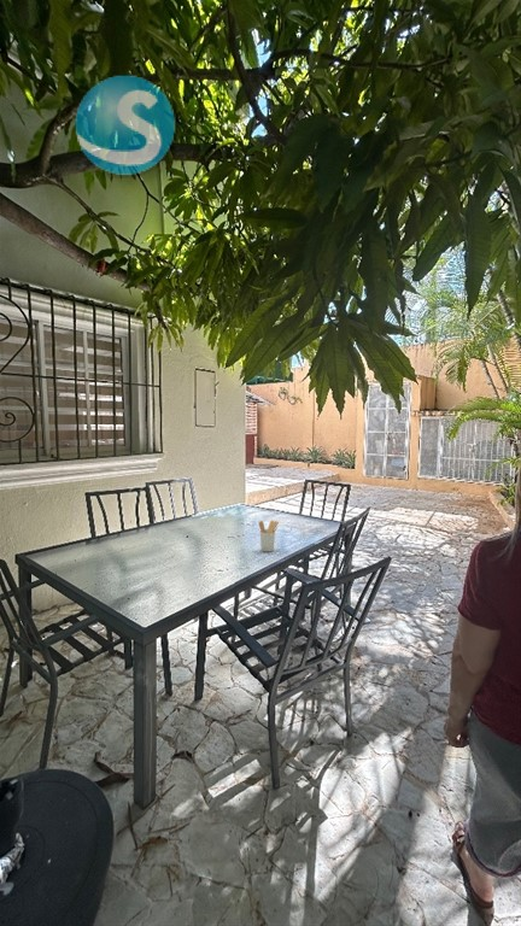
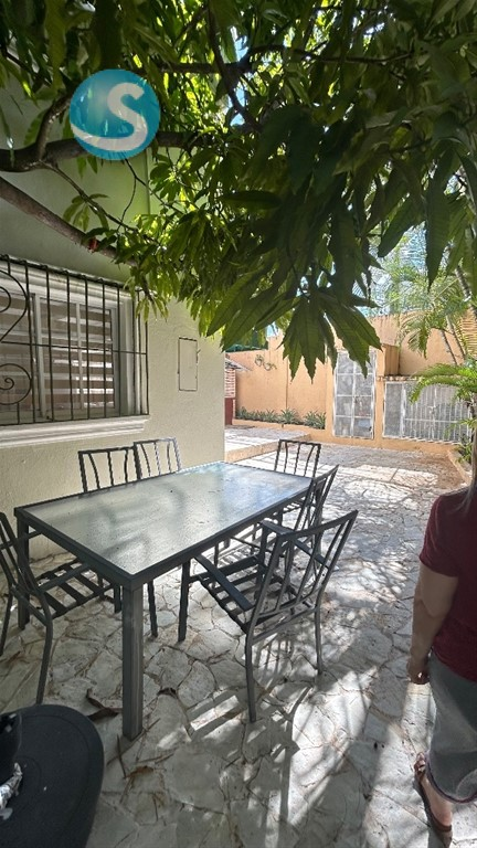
- utensil holder [258,520,280,552]
